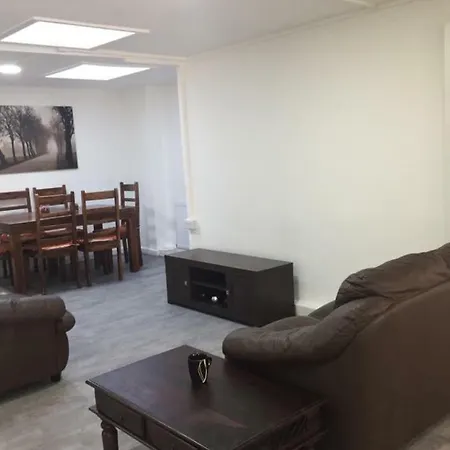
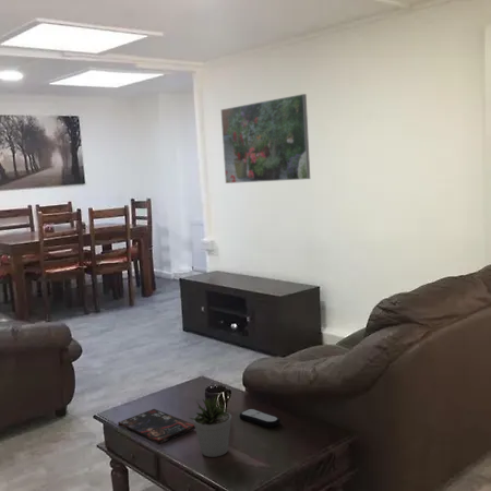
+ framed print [219,93,311,184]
+ potted plant [189,395,232,458]
+ book [117,408,195,445]
+ remote control [238,408,282,428]
